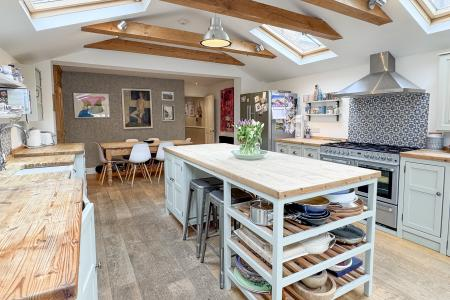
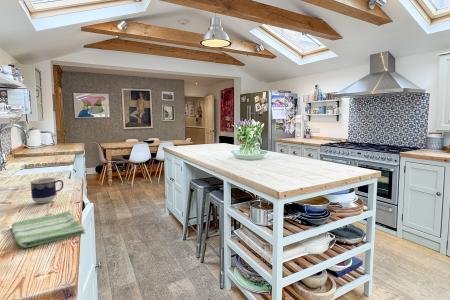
+ dish towel [10,210,86,249]
+ cup [29,177,64,205]
